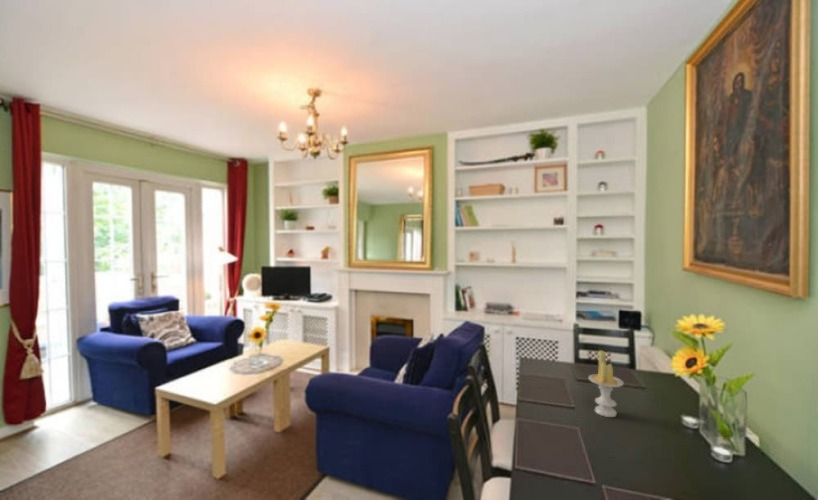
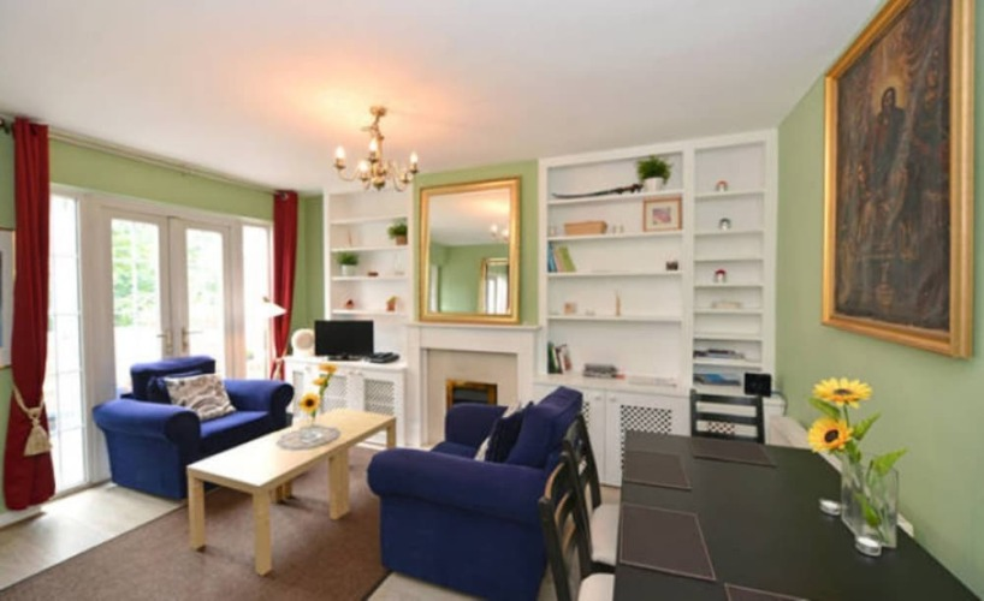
- candle [587,349,625,418]
